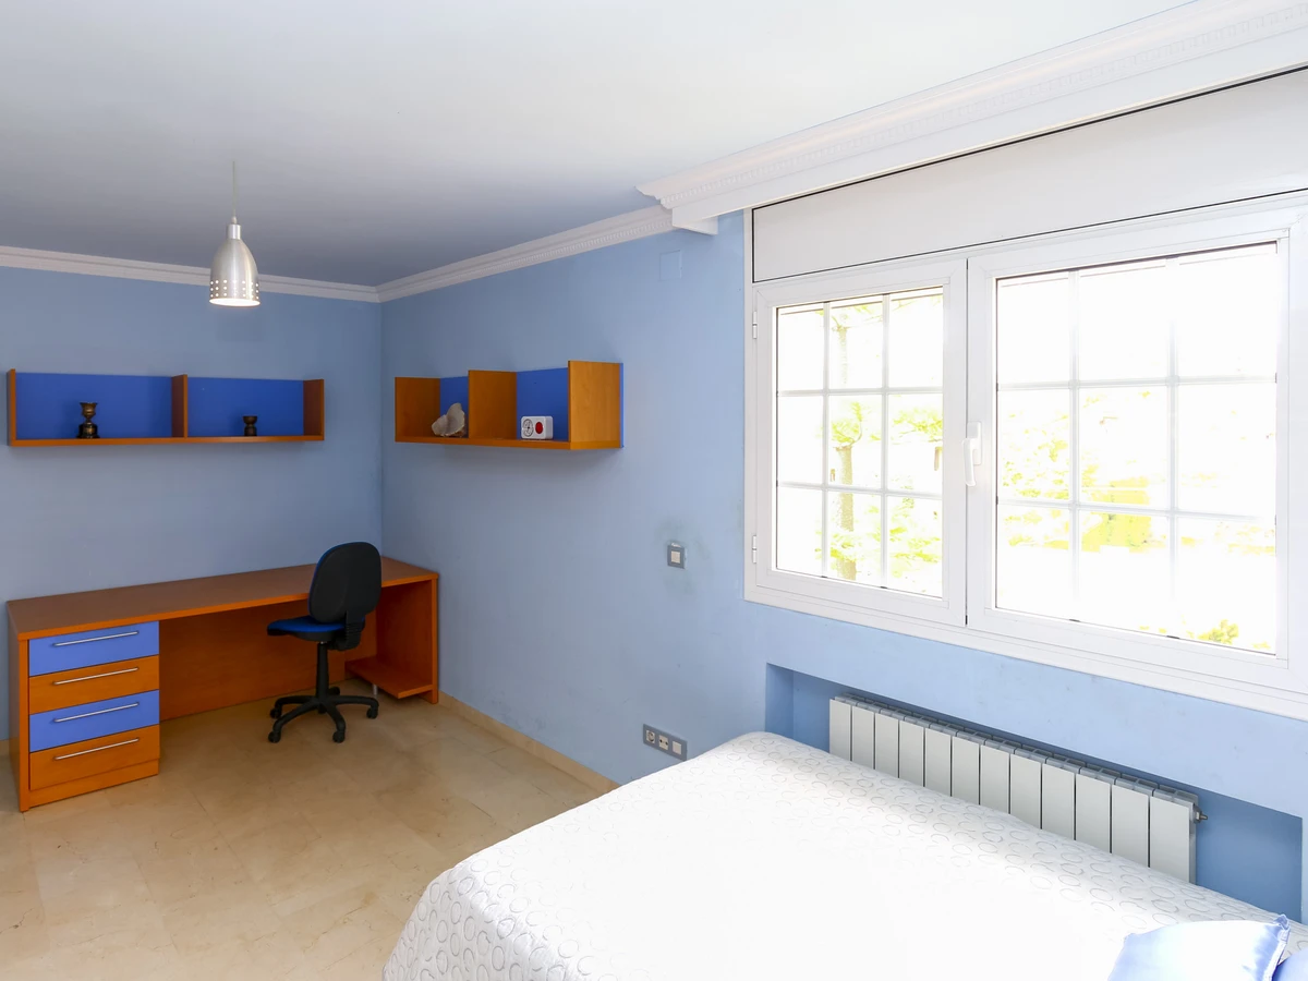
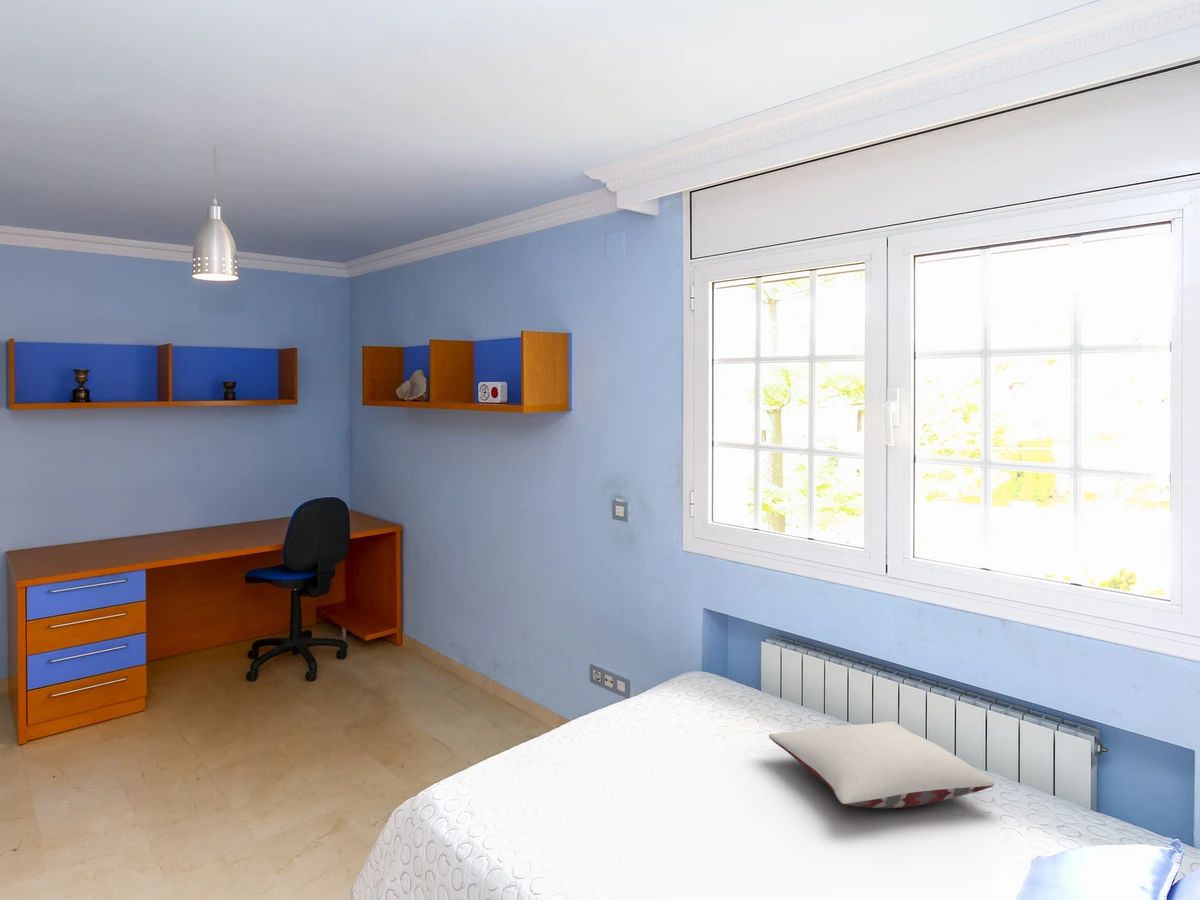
+ pillow [768,720,995,809]
